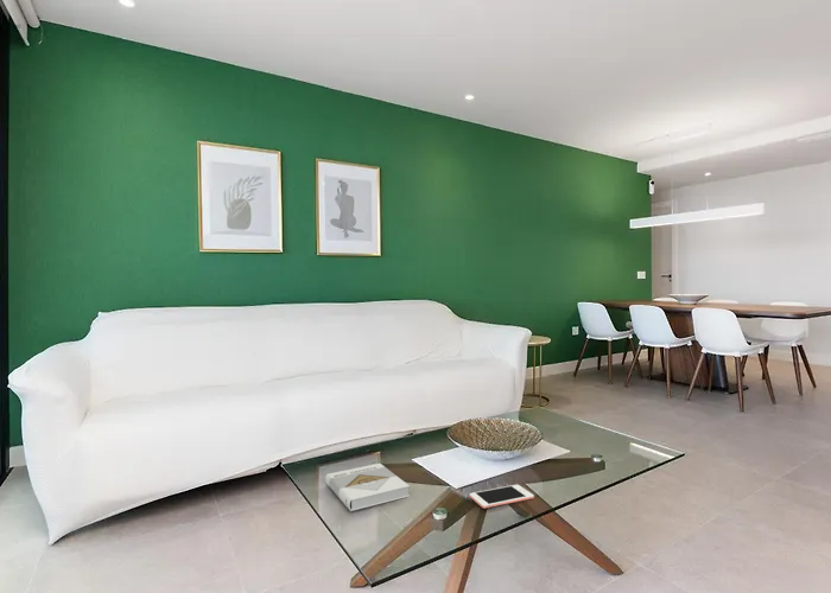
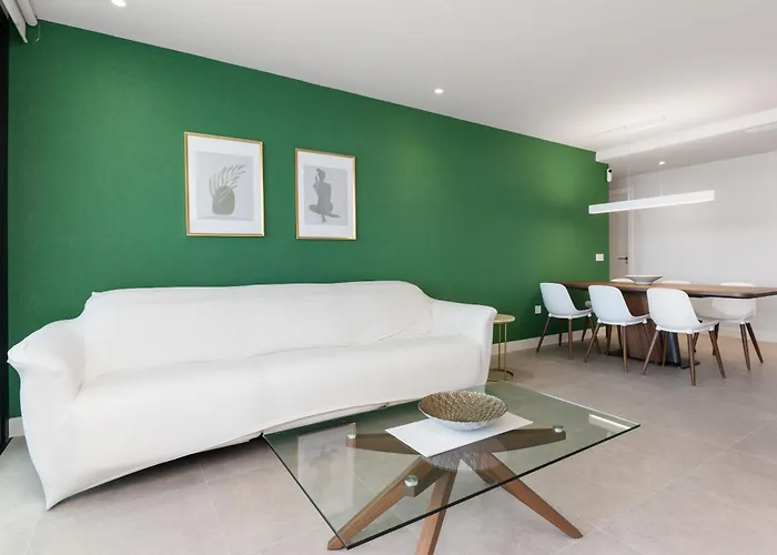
- cell phone [469,484,535,509]
- book [324,463,411,512]
